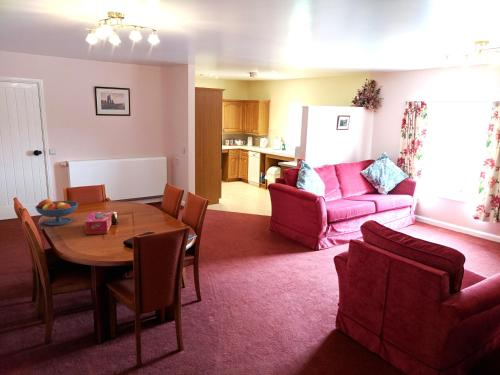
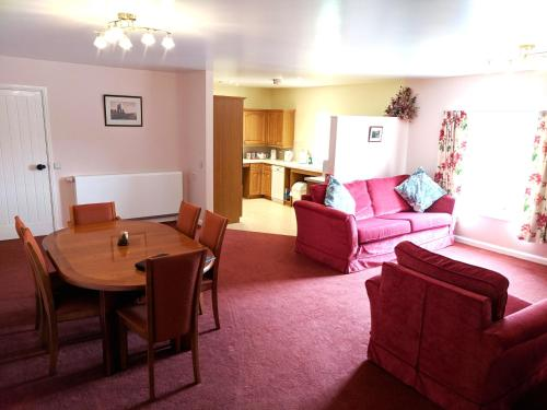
- fruit bowl [34,198,79,226]
- tissue box [84,210,113,235]
